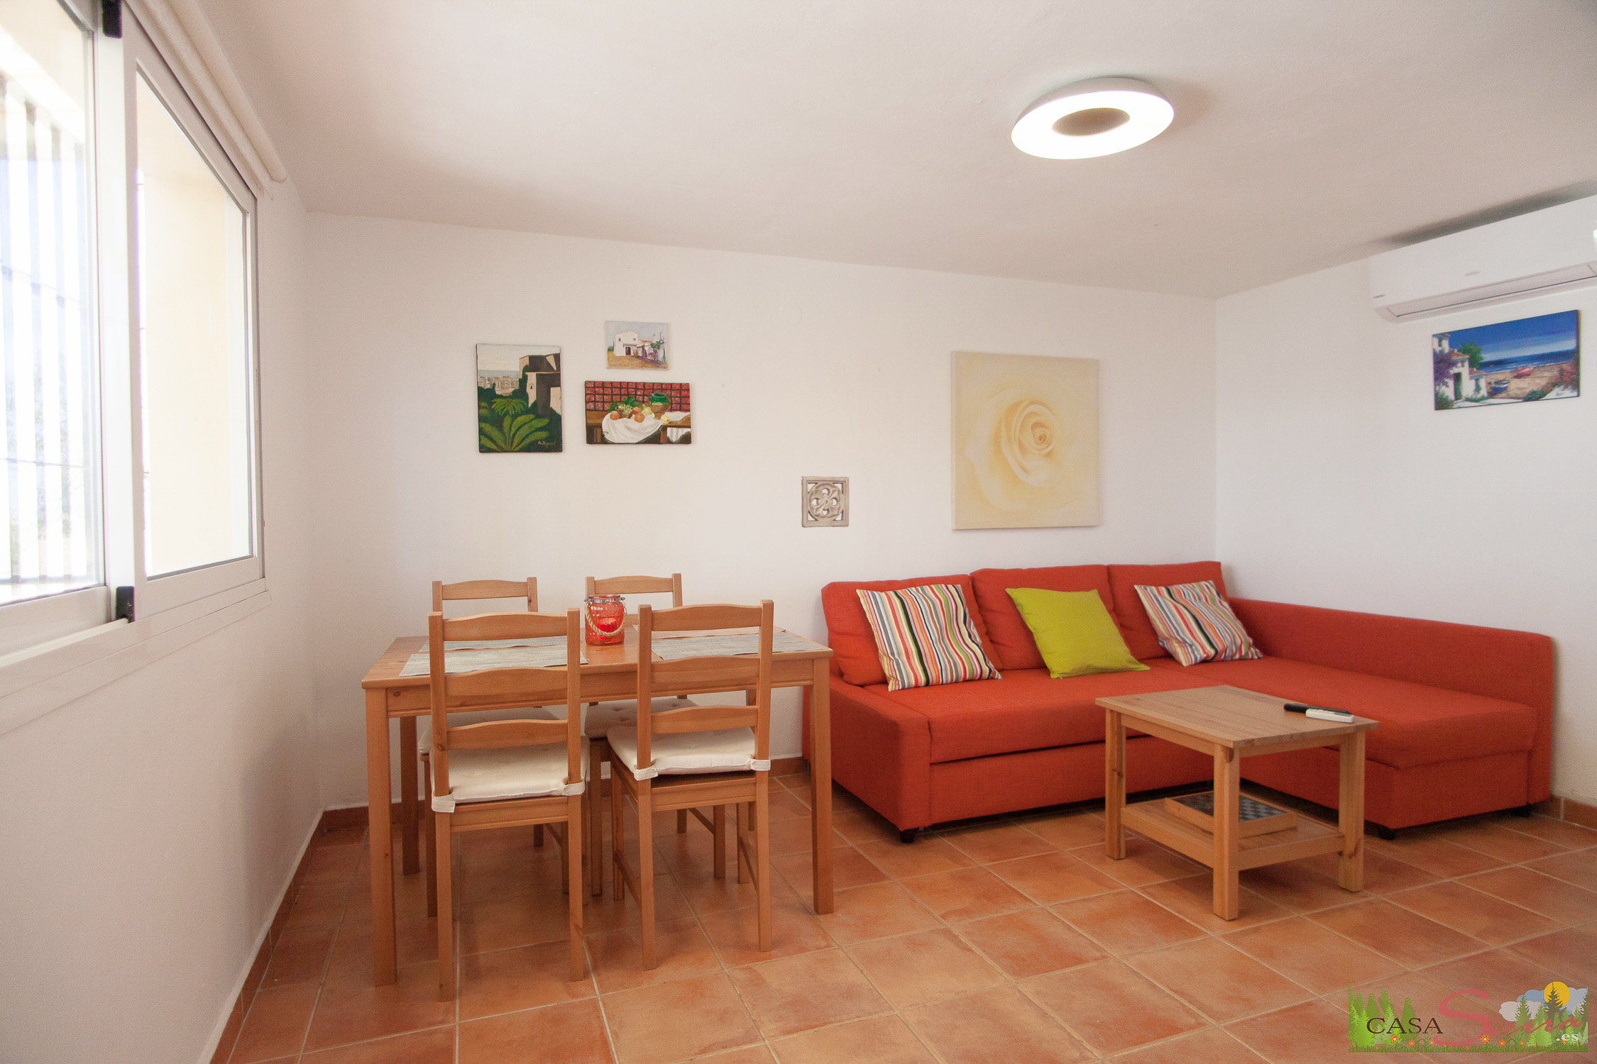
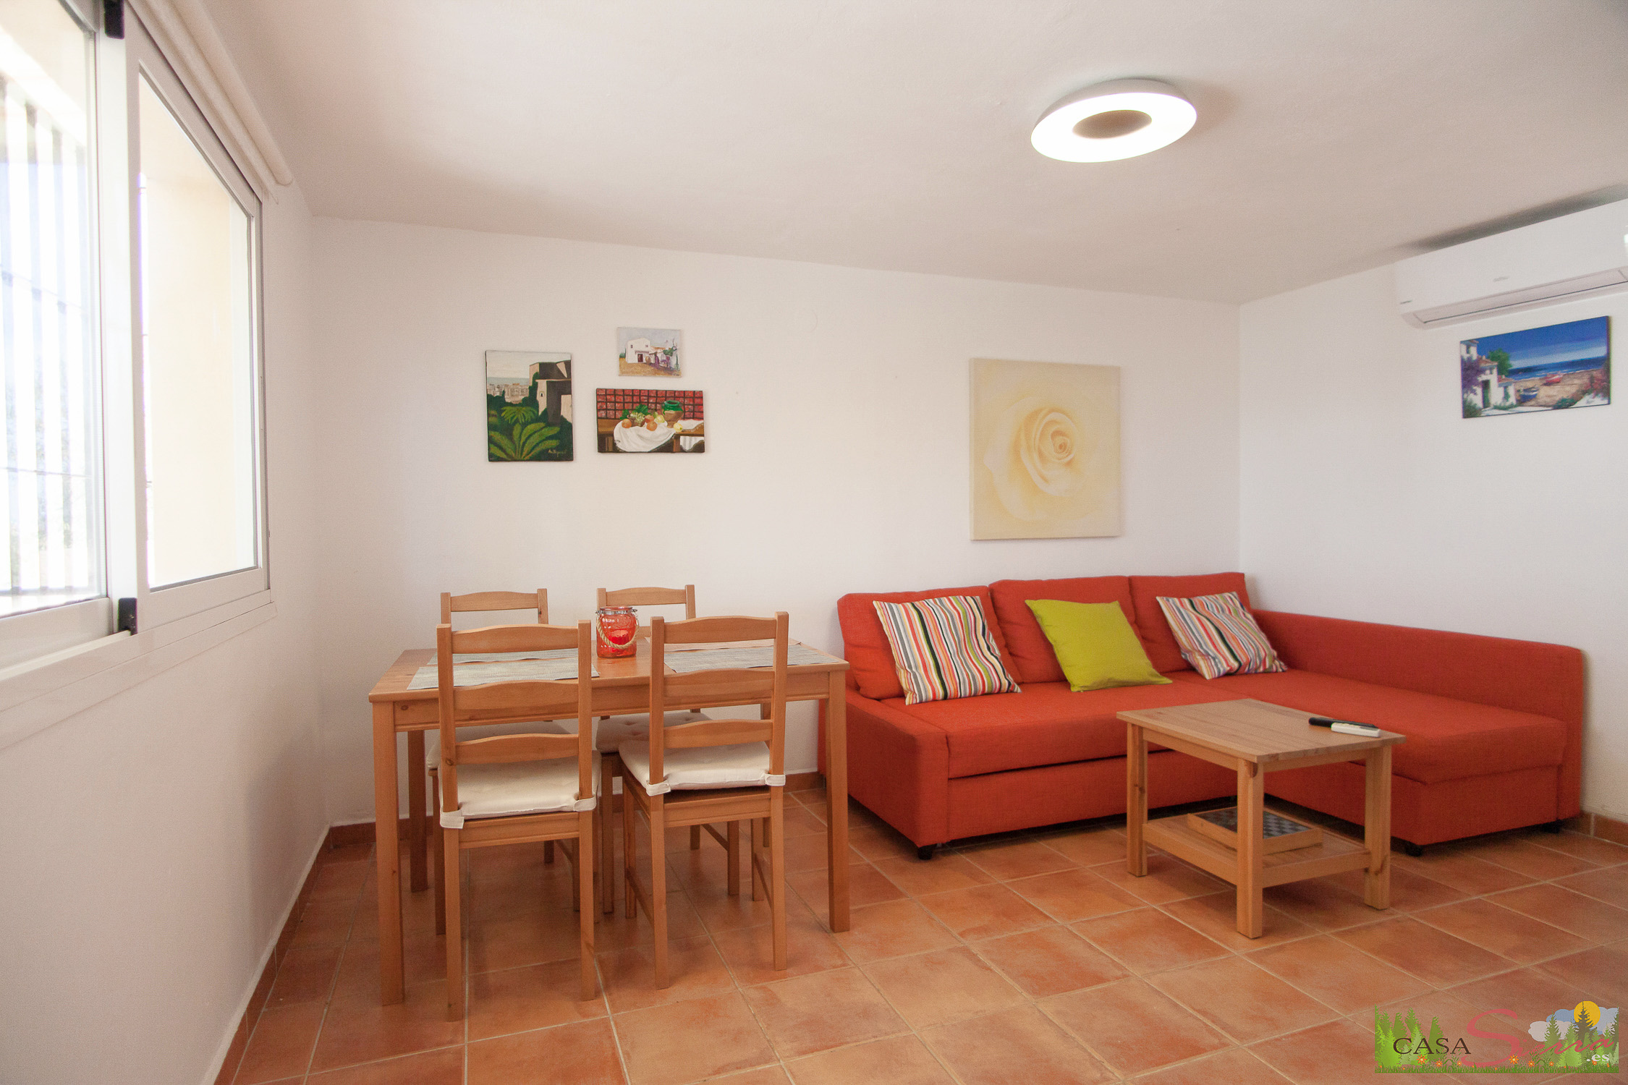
- wall ornament [801,475,851,528]
